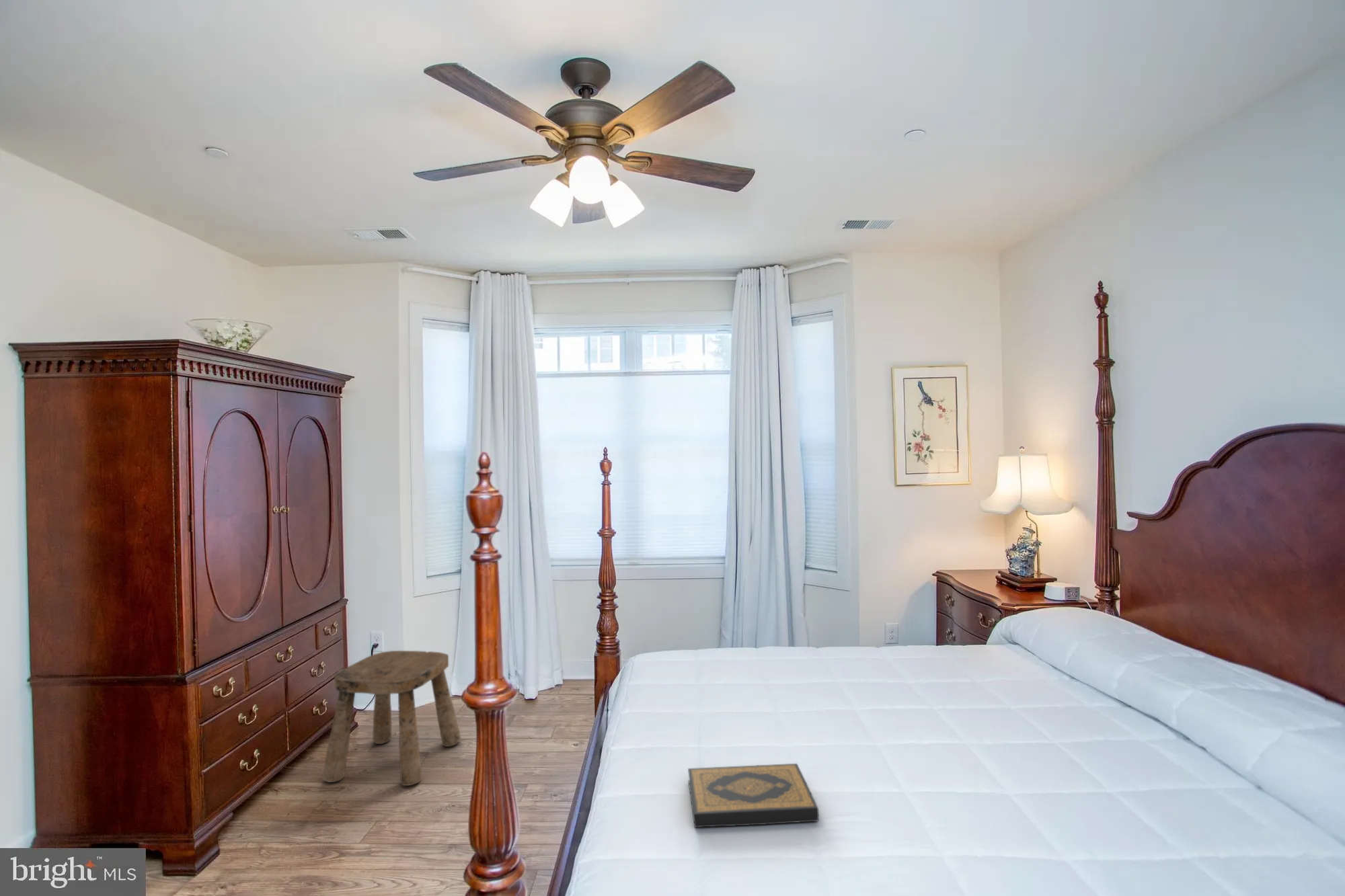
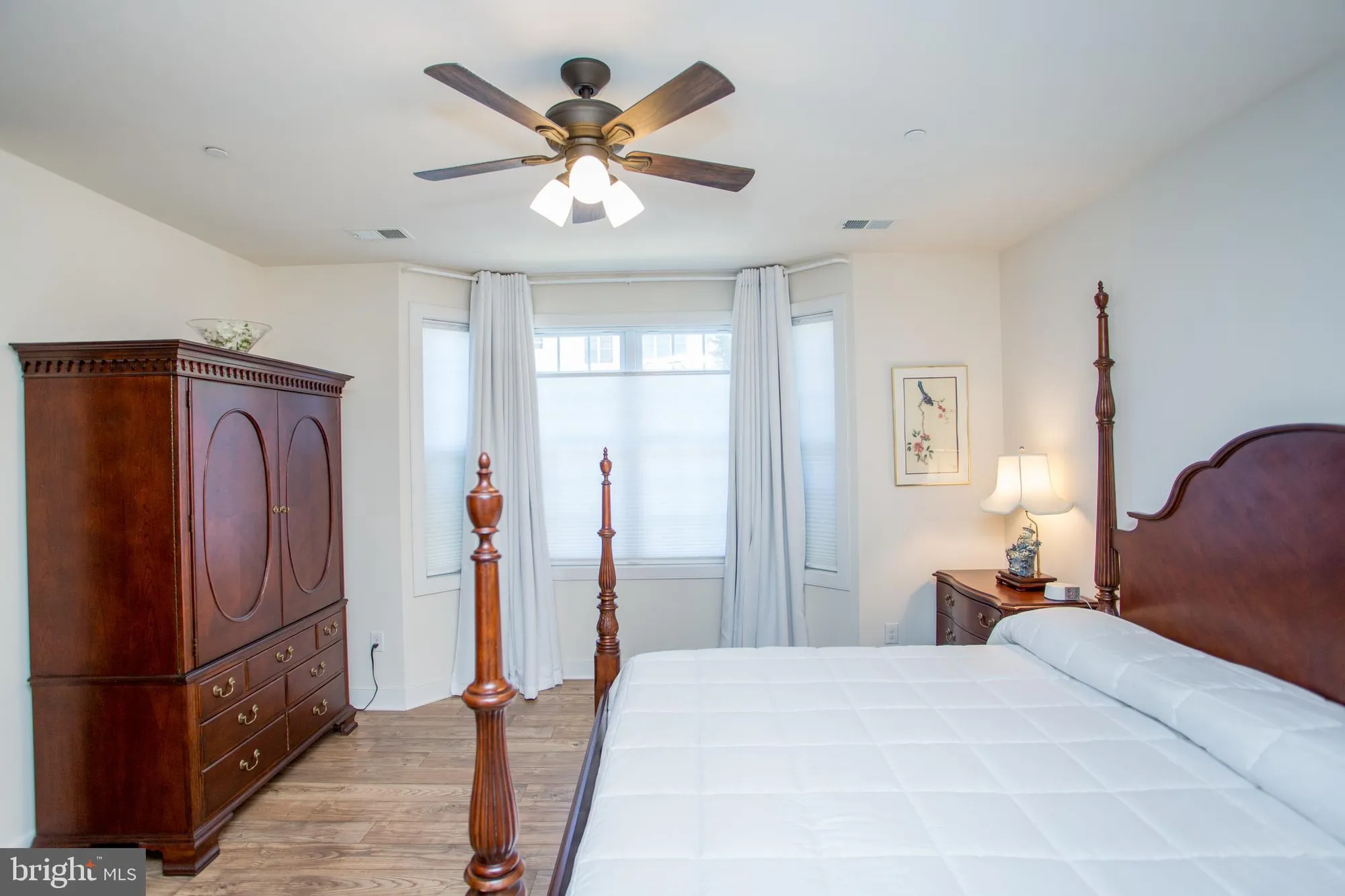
- stool [321,650,461,786]
- hardback book [687,763,819,828]
